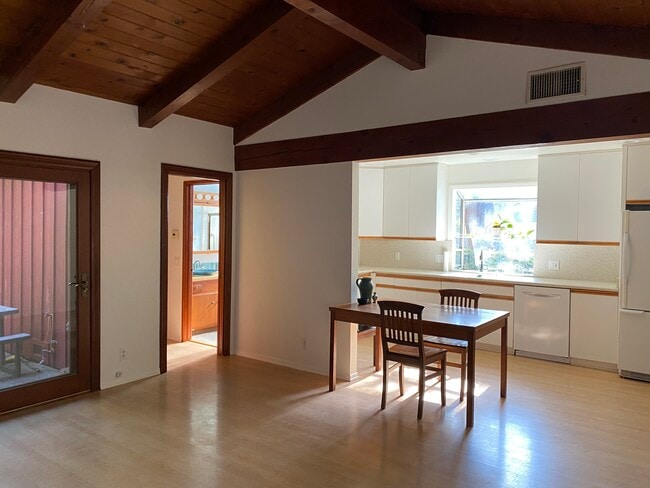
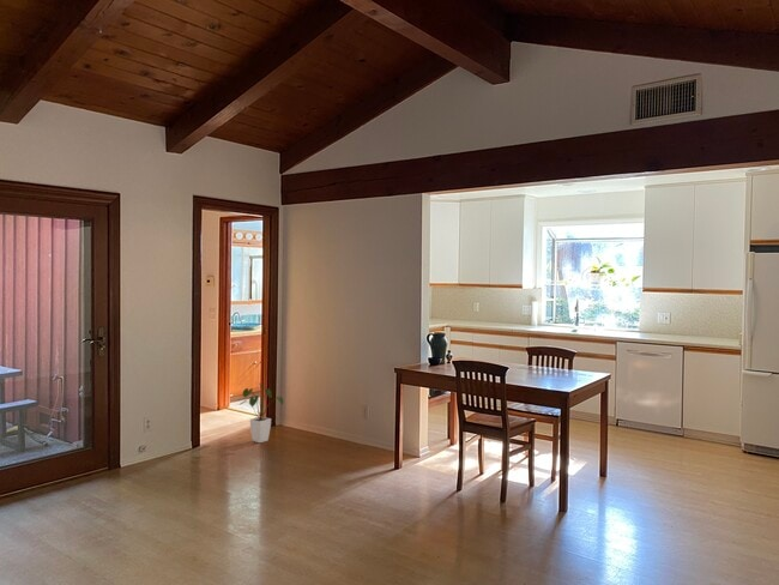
+ house plant [238,381,284,444]
